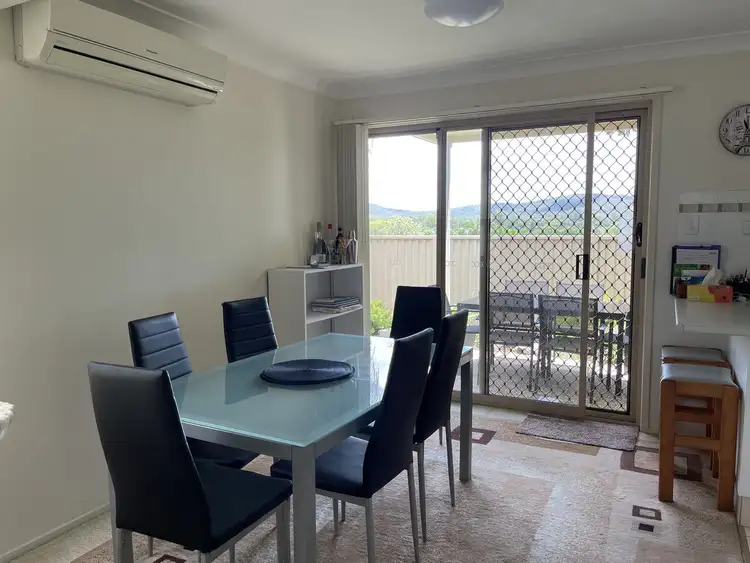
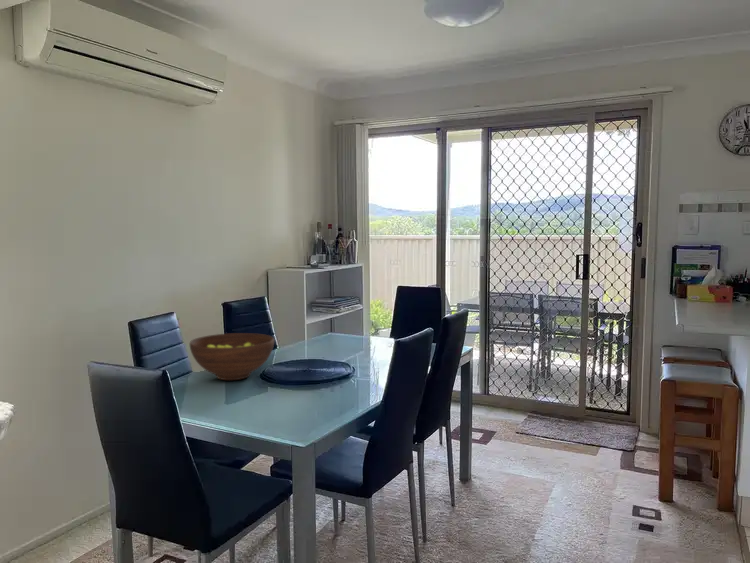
+ fruit bowl [189,332,275,381]
